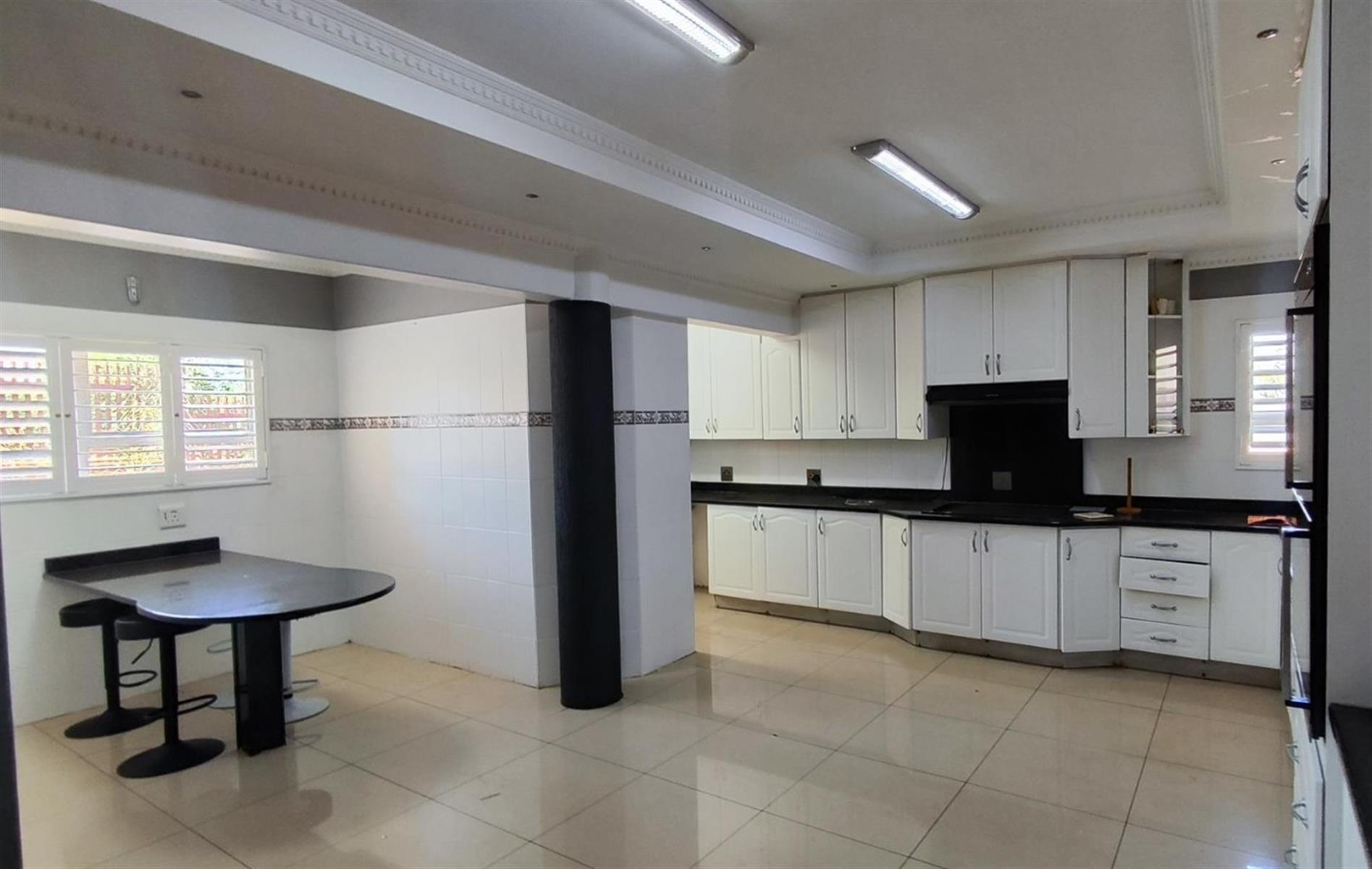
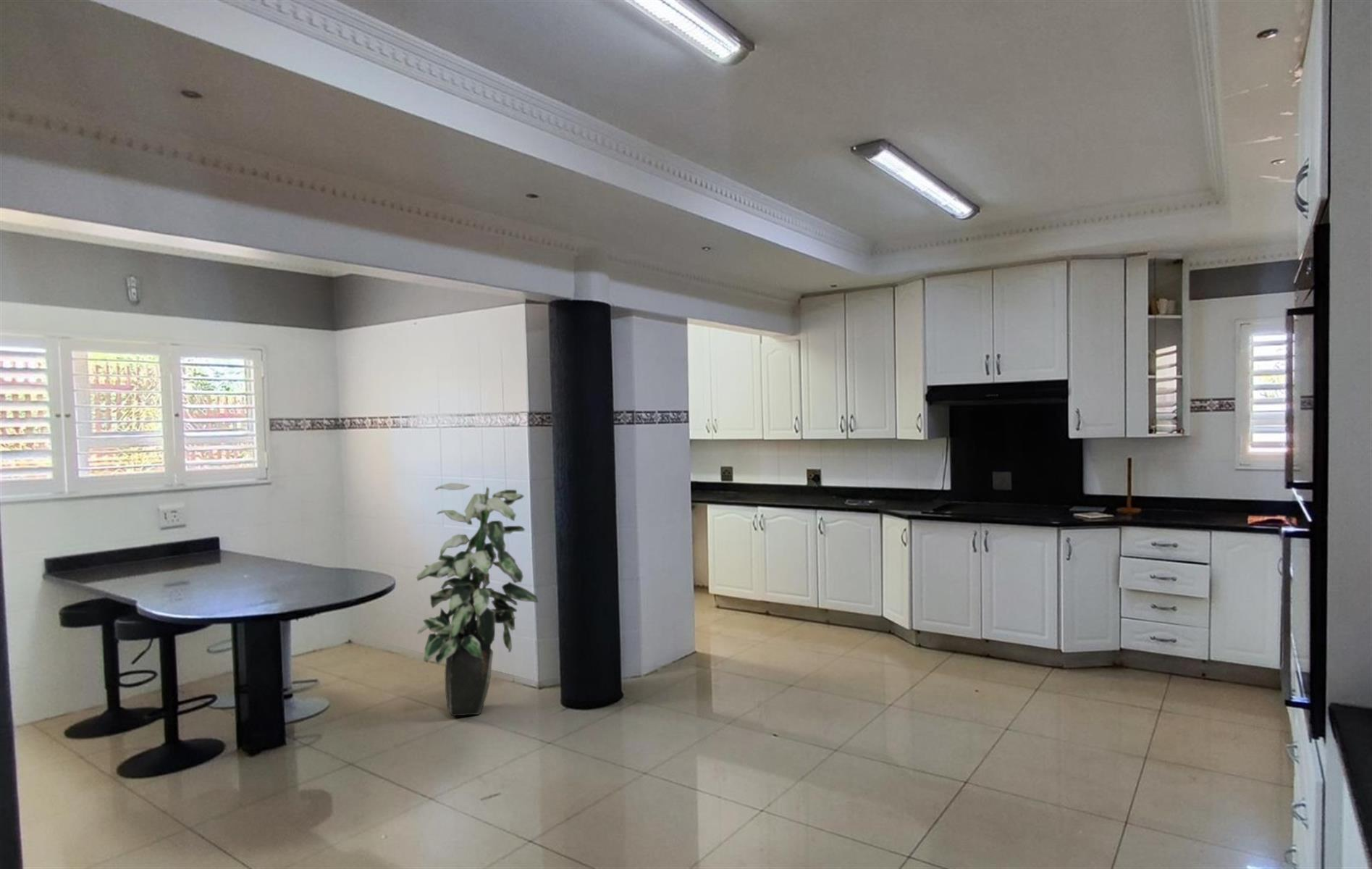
+ indoor plant [416,482,539,717]
